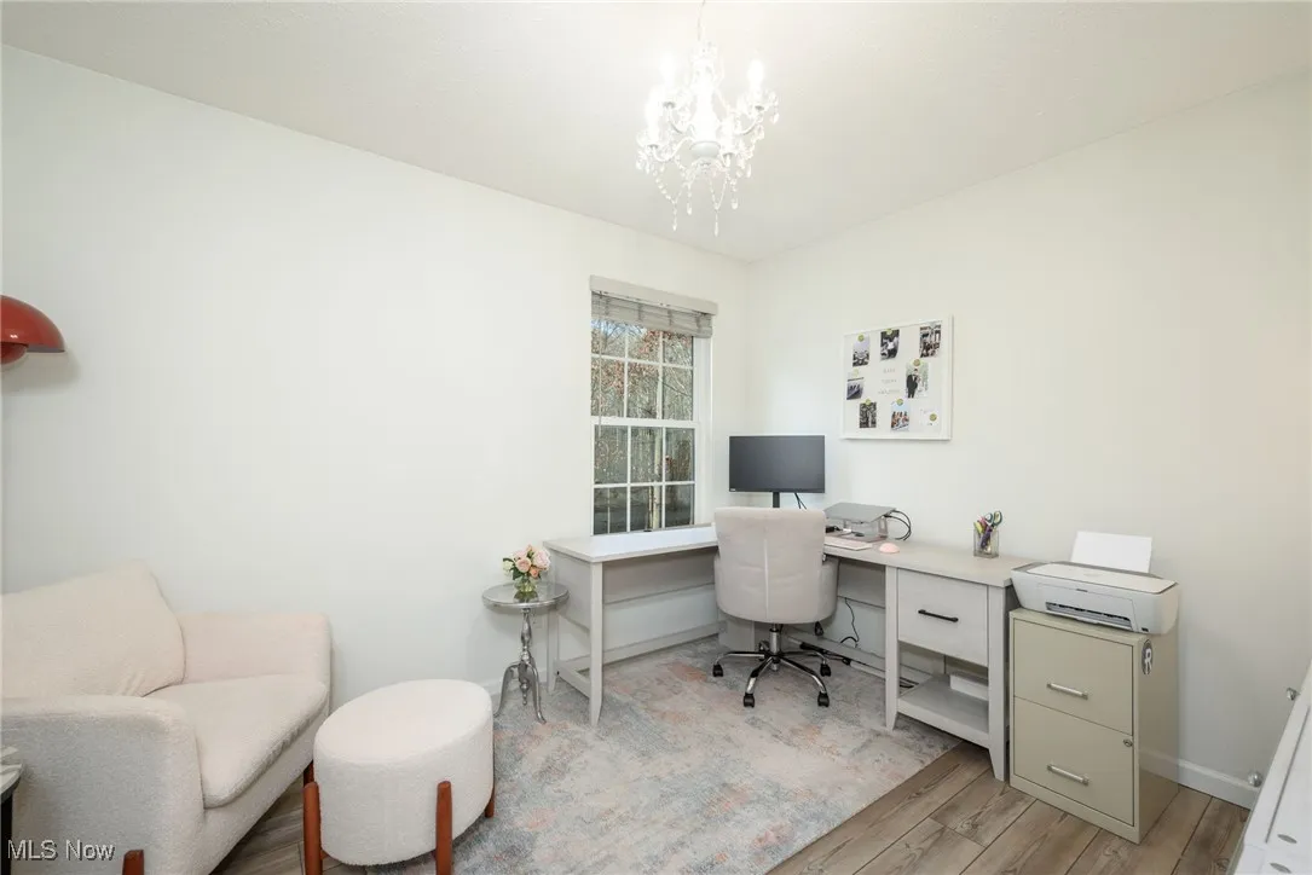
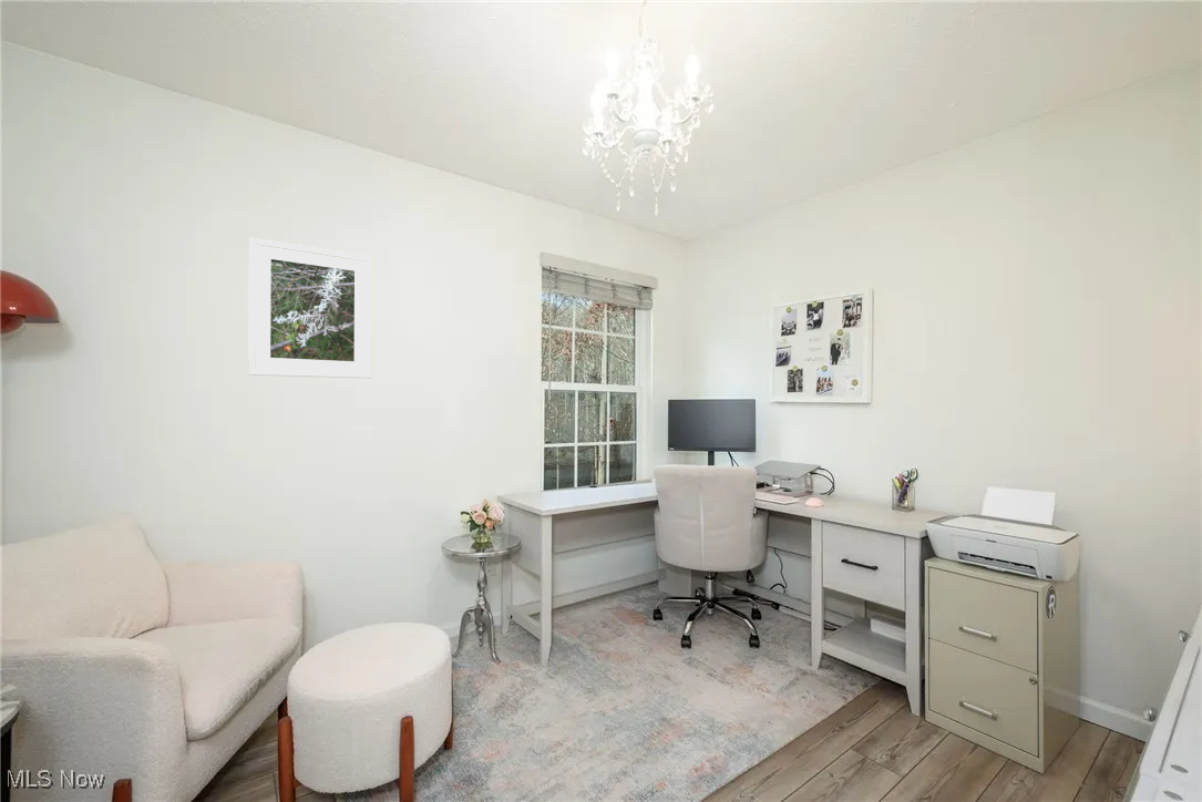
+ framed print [247,237,373,380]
